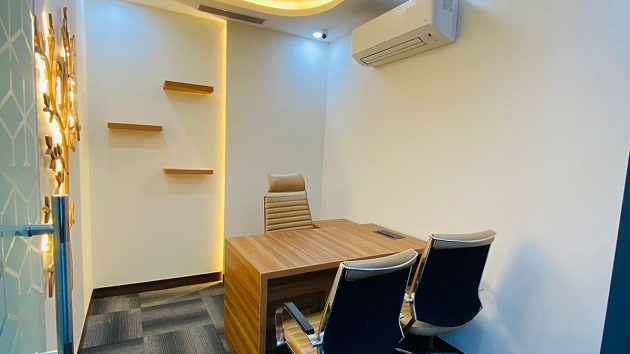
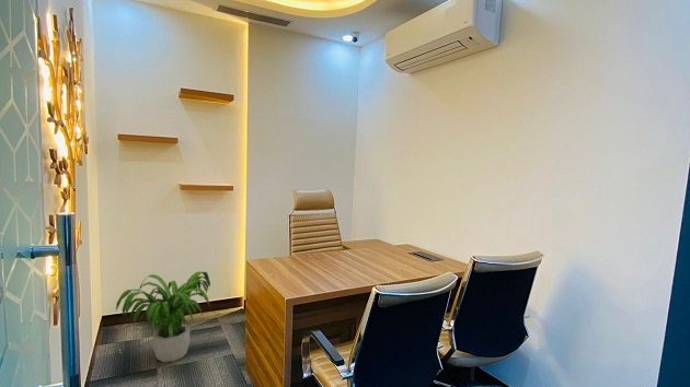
+ potted plant [115,270,211,363]
